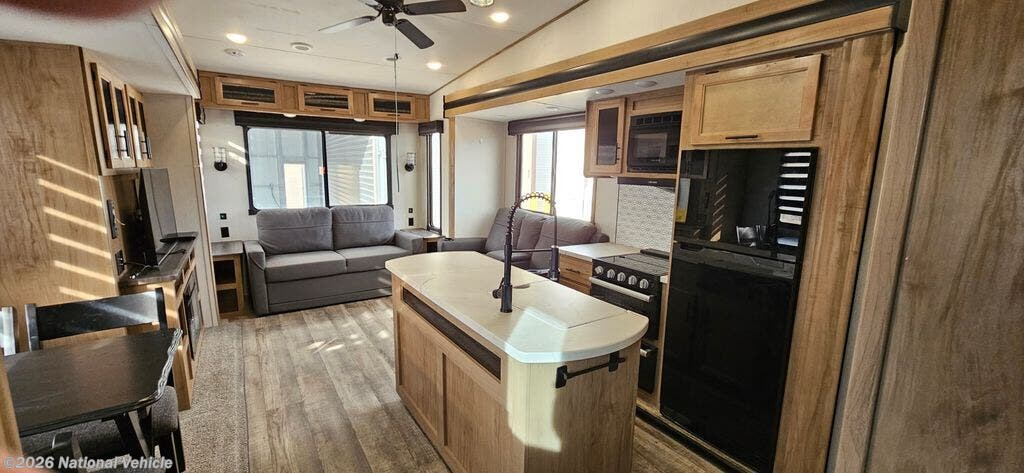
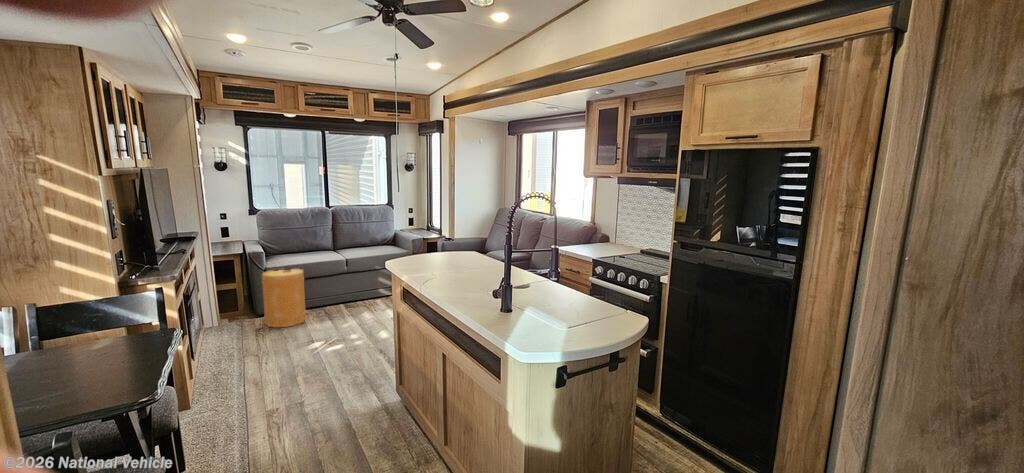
+ basket [261,267,307,328]
